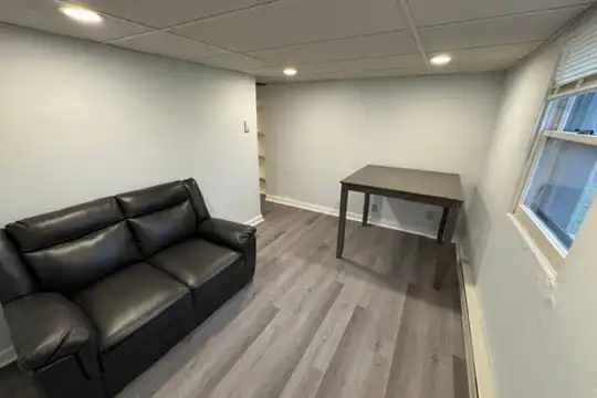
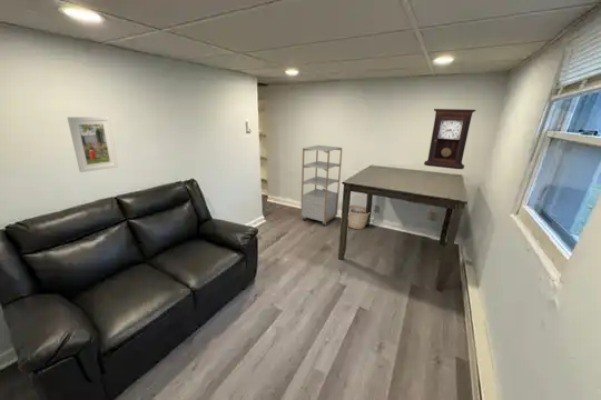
+ shelving unit [299,144,343,227]
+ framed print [67,116,119,173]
+ basket [347,204,372,230]
+ pendulum clock [423,108,476,170]
